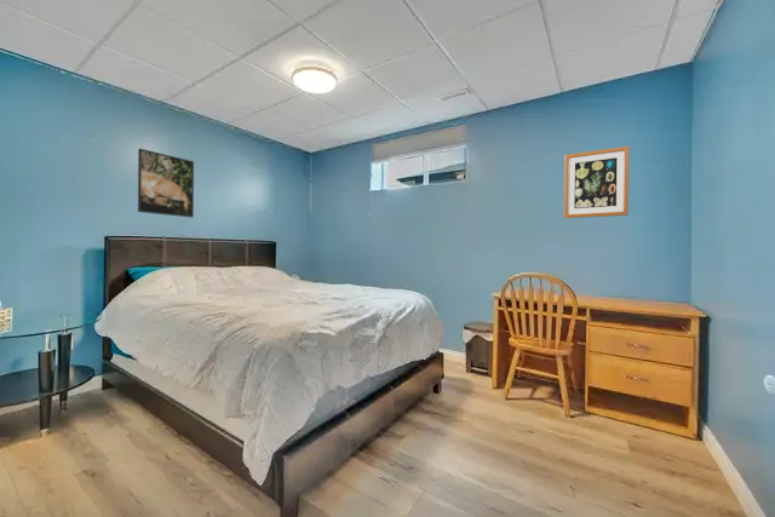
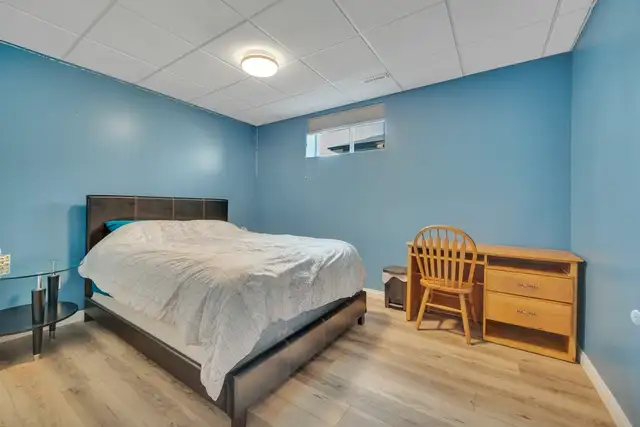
- wall art [563,145,631,219]
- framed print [137,148,195,219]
